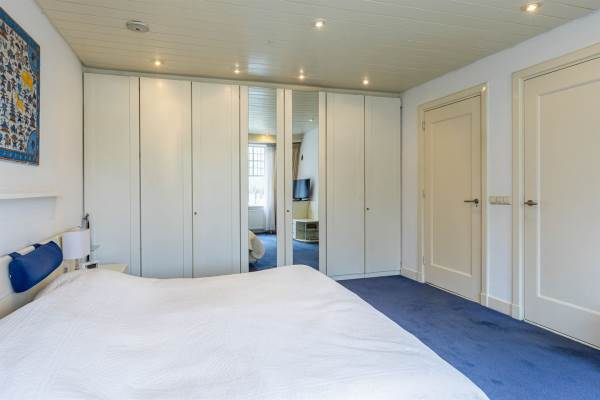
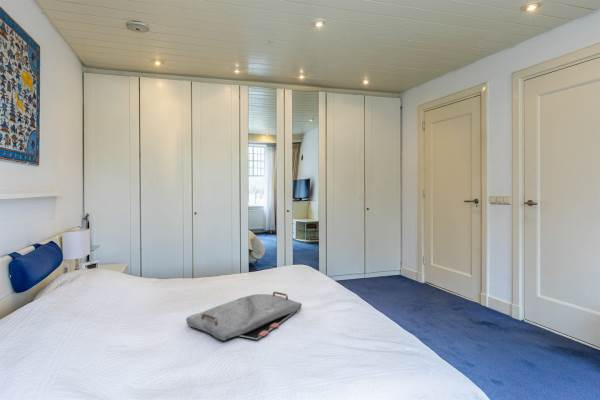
+ serving tray [185,291,303,341]
